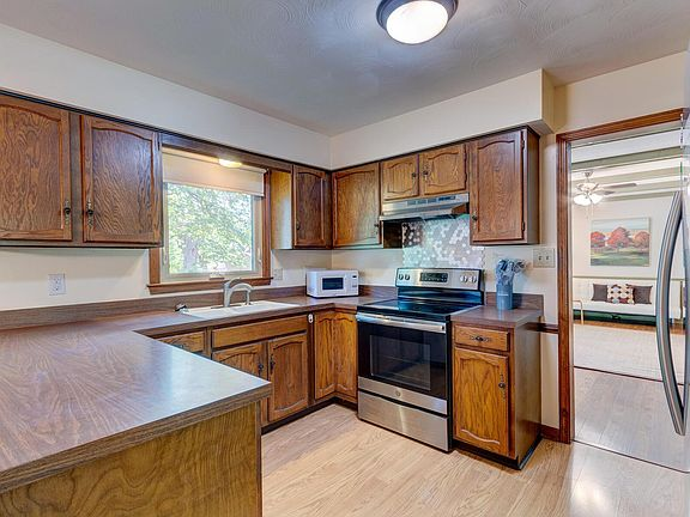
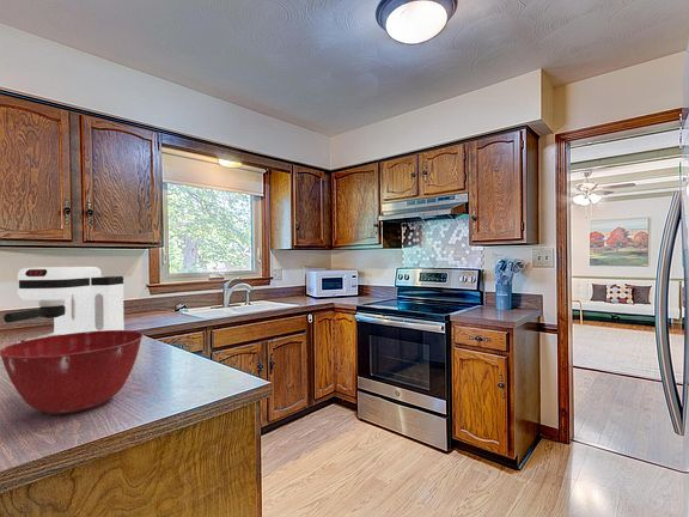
+ mixing bowl [0,329,145,415]
+ coffee maker [2,266,126,343]
